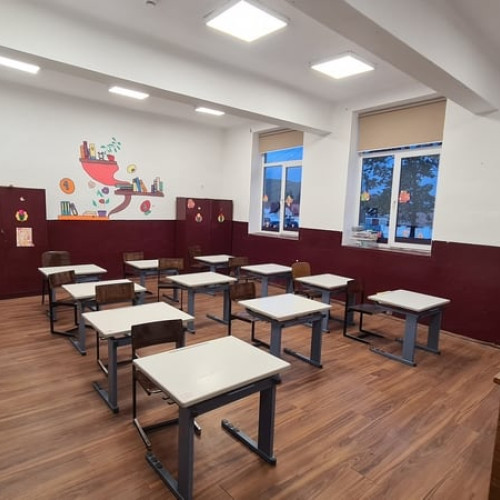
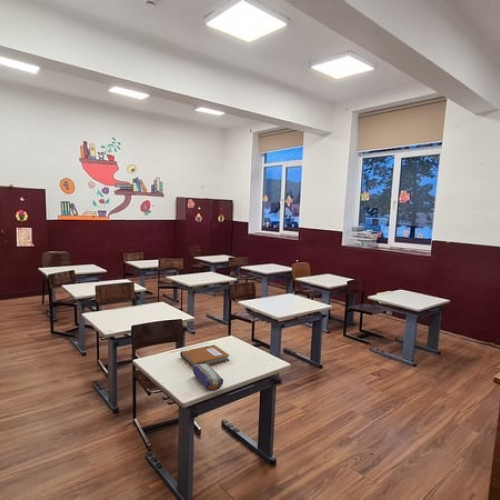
+ pencil case [192,364,224,392]
+ notebook [179,344,231,368]
